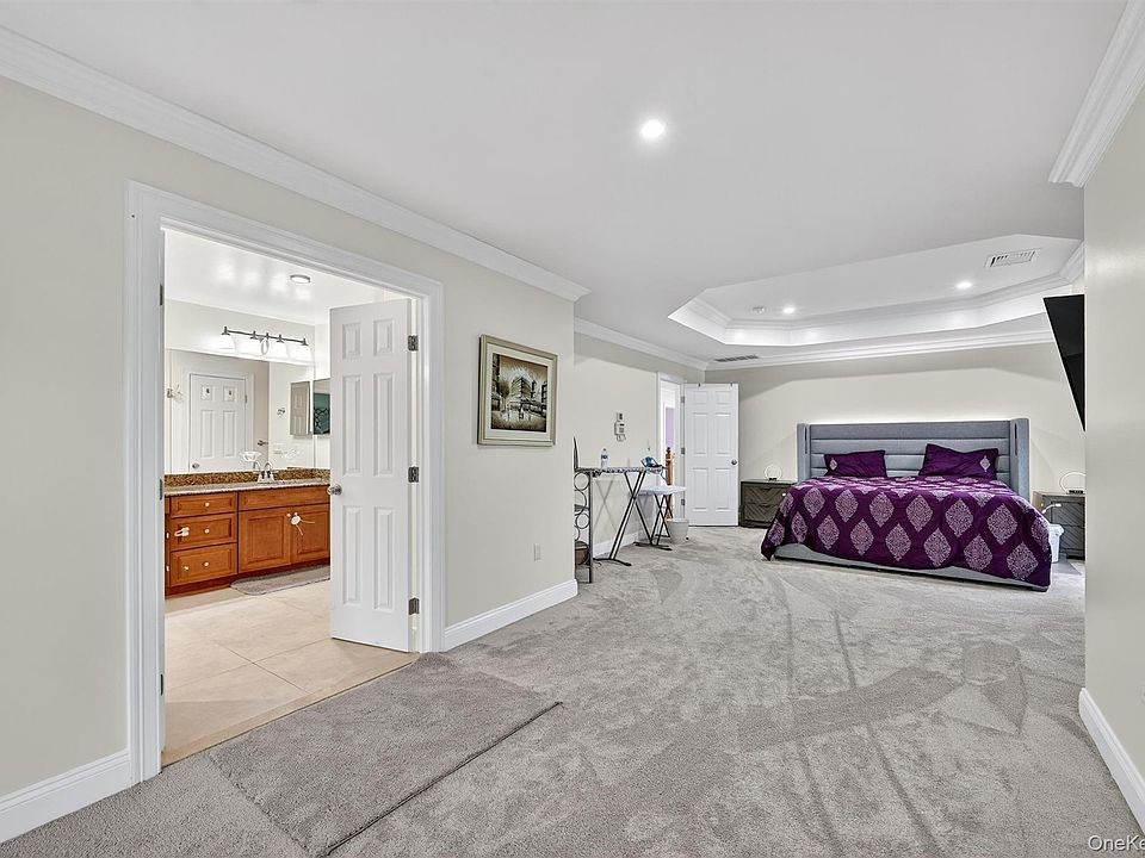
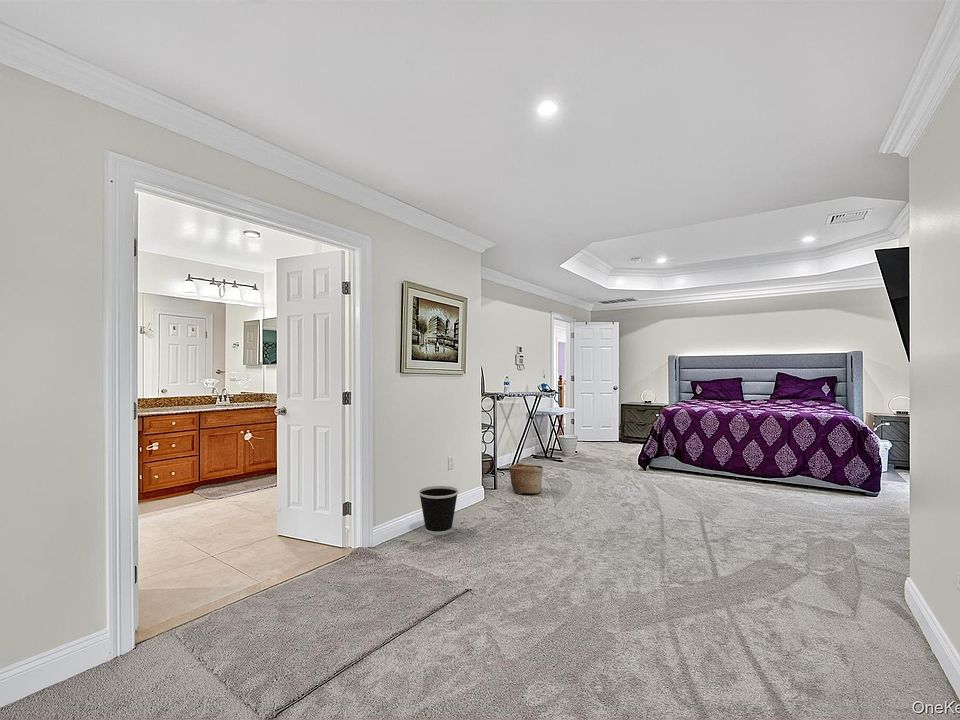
+ wastebasket [418,485,459,536]
+ basket [508,462,544,495]
